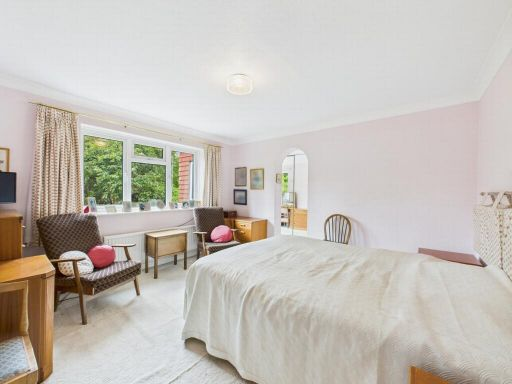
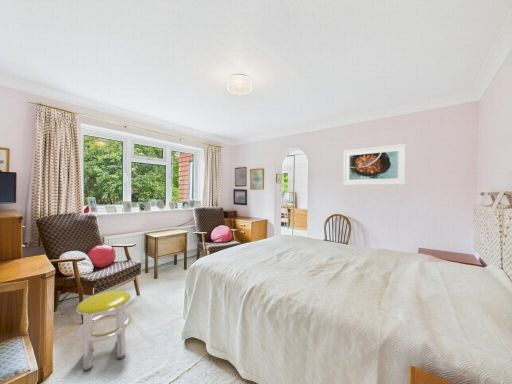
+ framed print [343,143,407,186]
+ stool [74,290,133,372]
